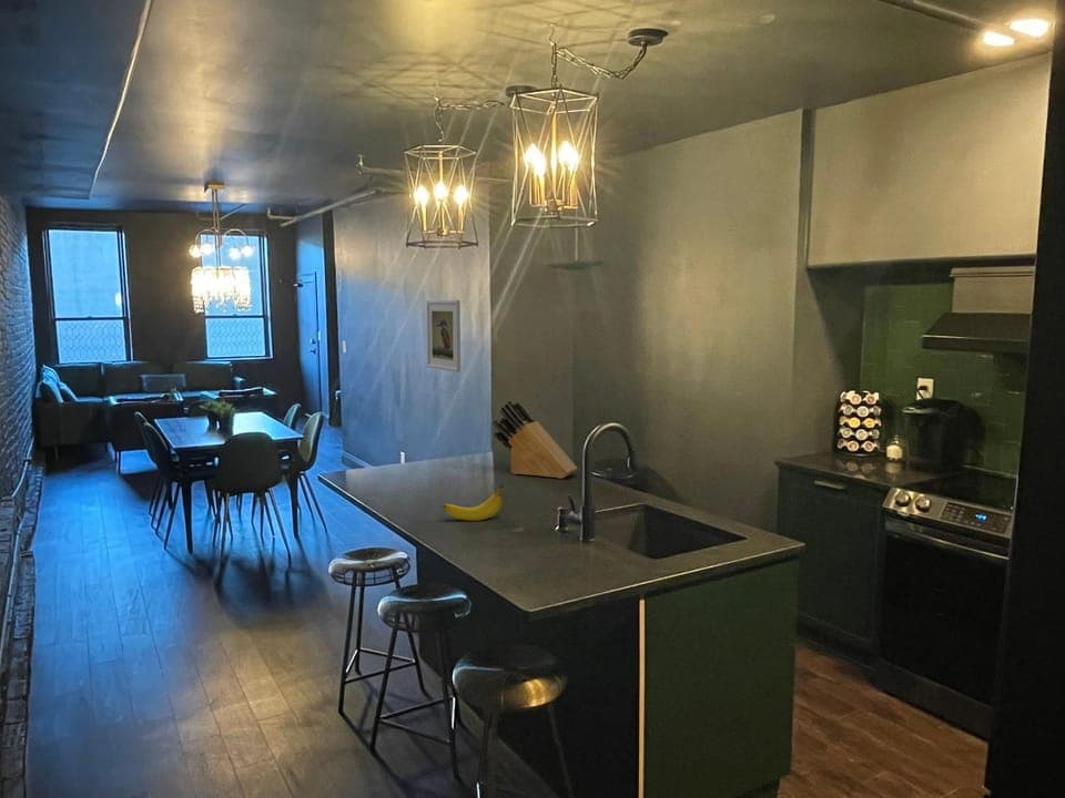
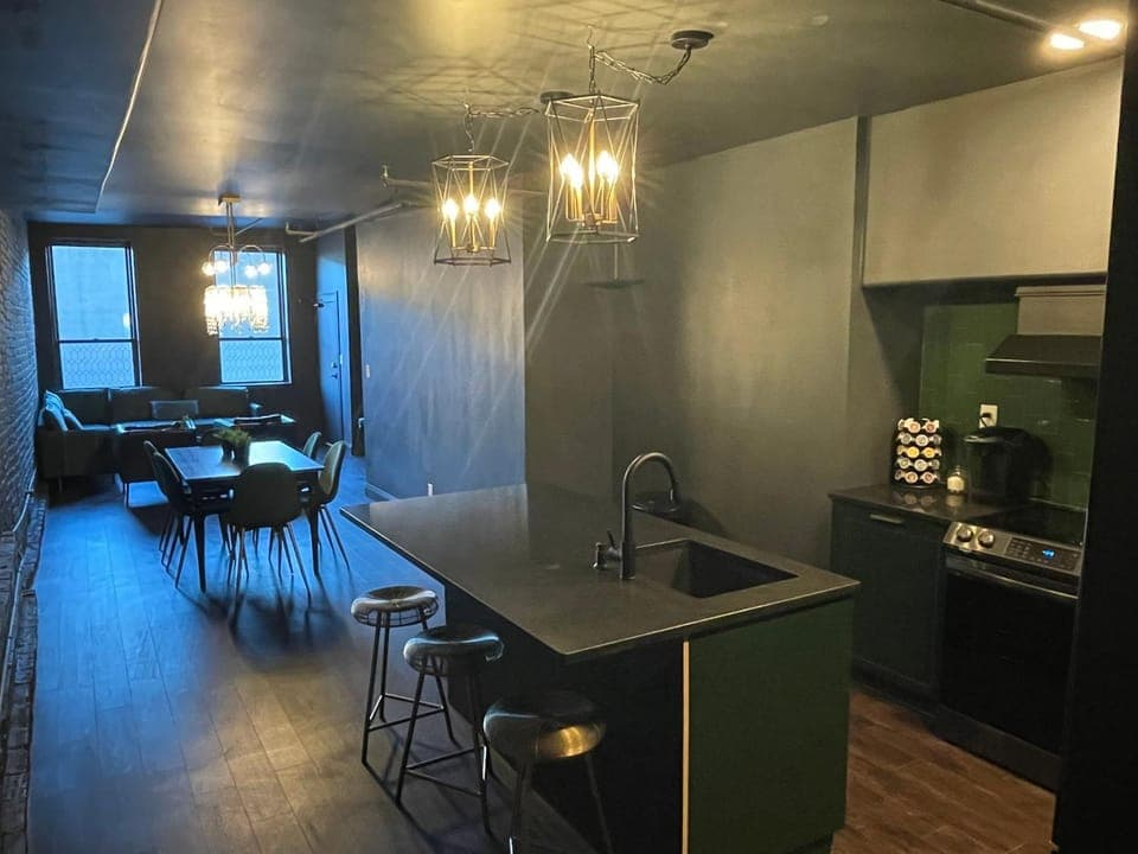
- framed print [425,299,462,374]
- fruit [443,483,505,522]
- knife block [491,399,579,480]
